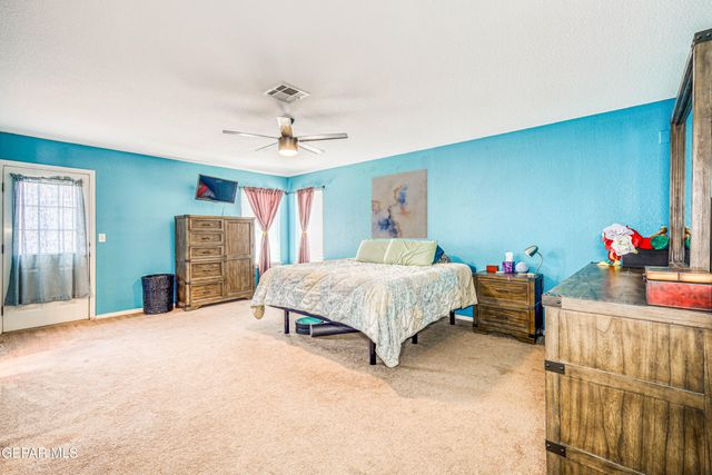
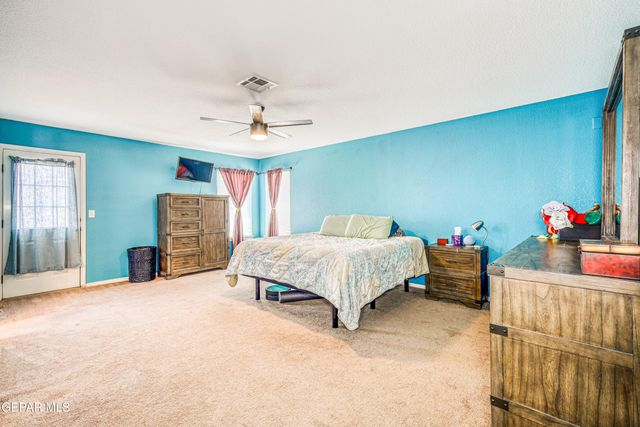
- wall art [370,168,428,239]
